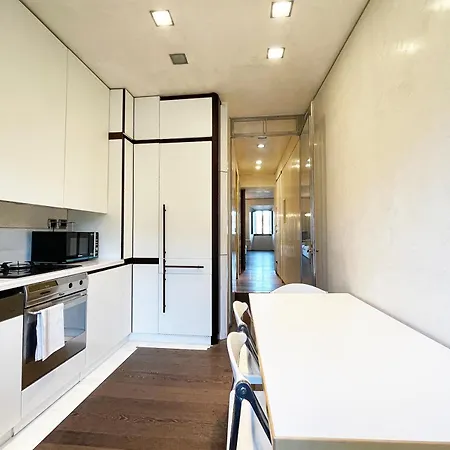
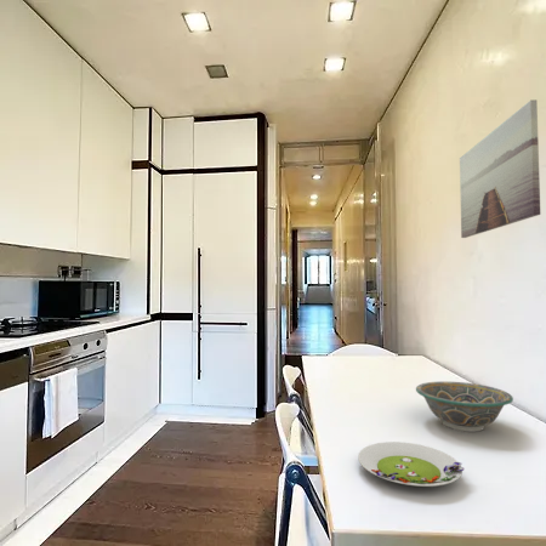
+ wall art [459,98,541,239]
+ salad plate [357,440,465,488]
+ bowl [415,380,514,433]
